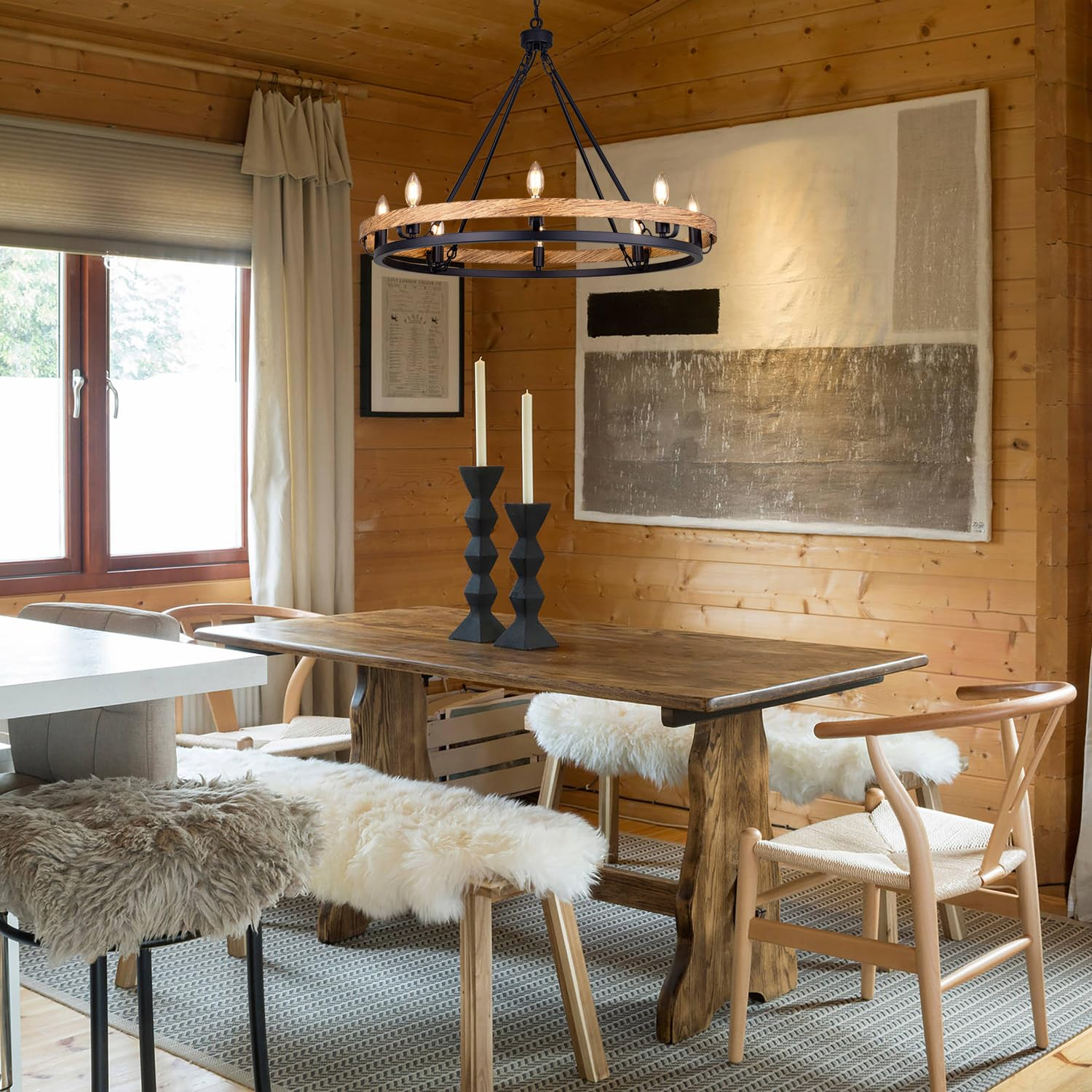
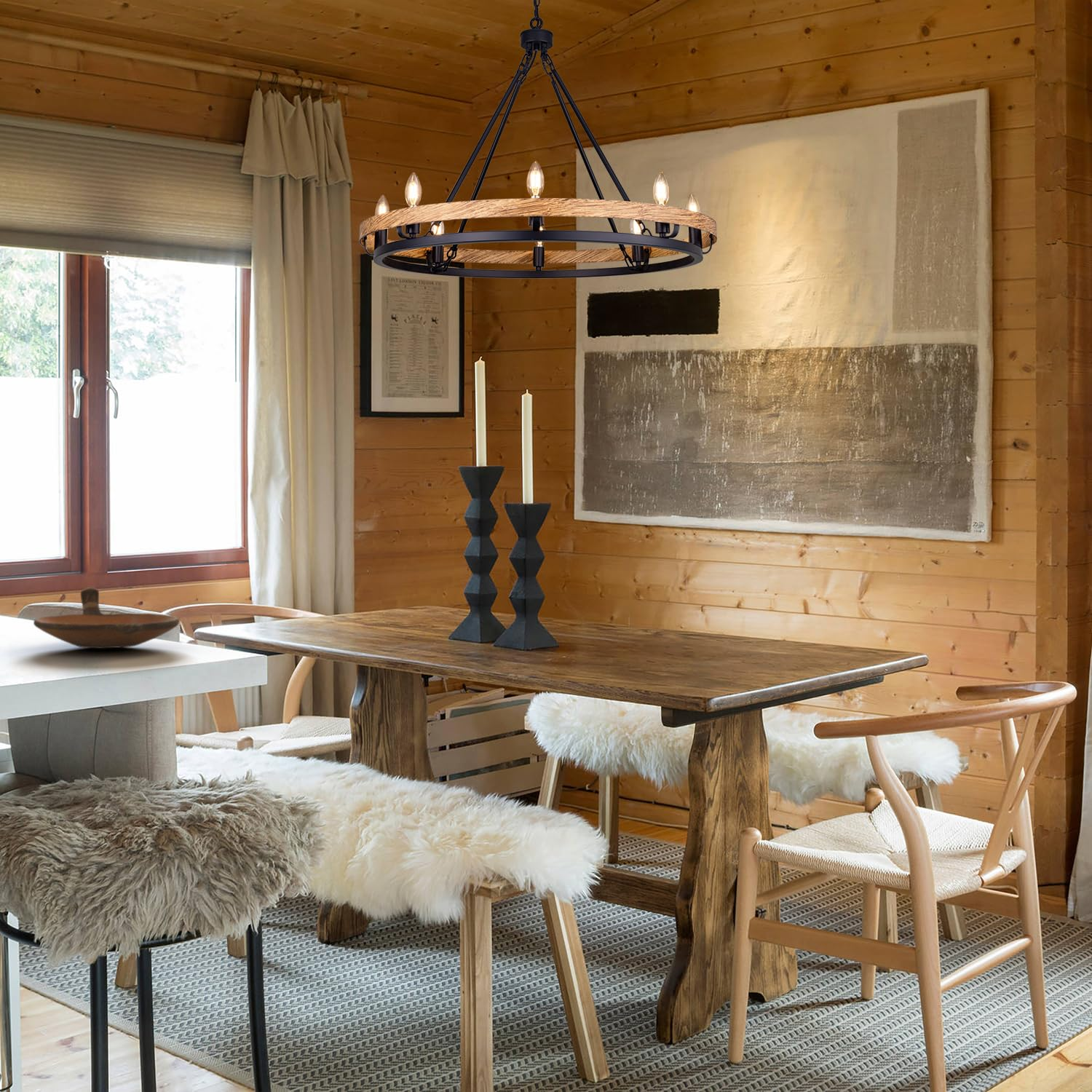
+ bowl [33,587,180,649]
